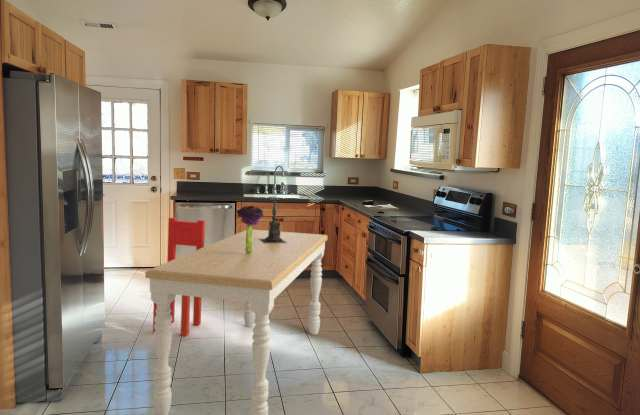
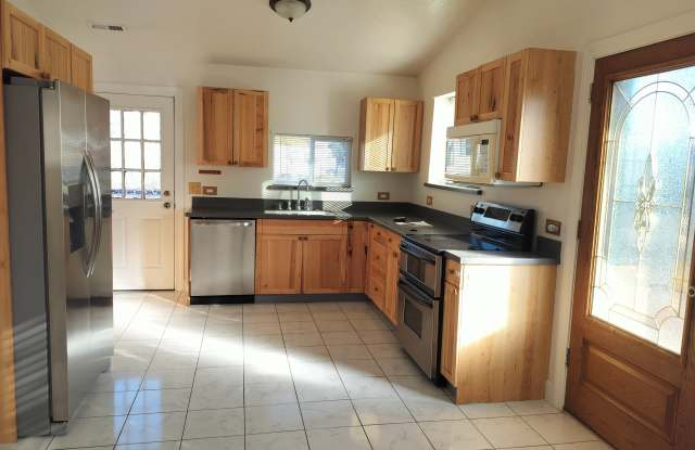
- candle holder [260,191,287,244]
- chair [152,217,206,337]
- bouquet [235,205,265,254]
- dining table [144,229,329,415]
